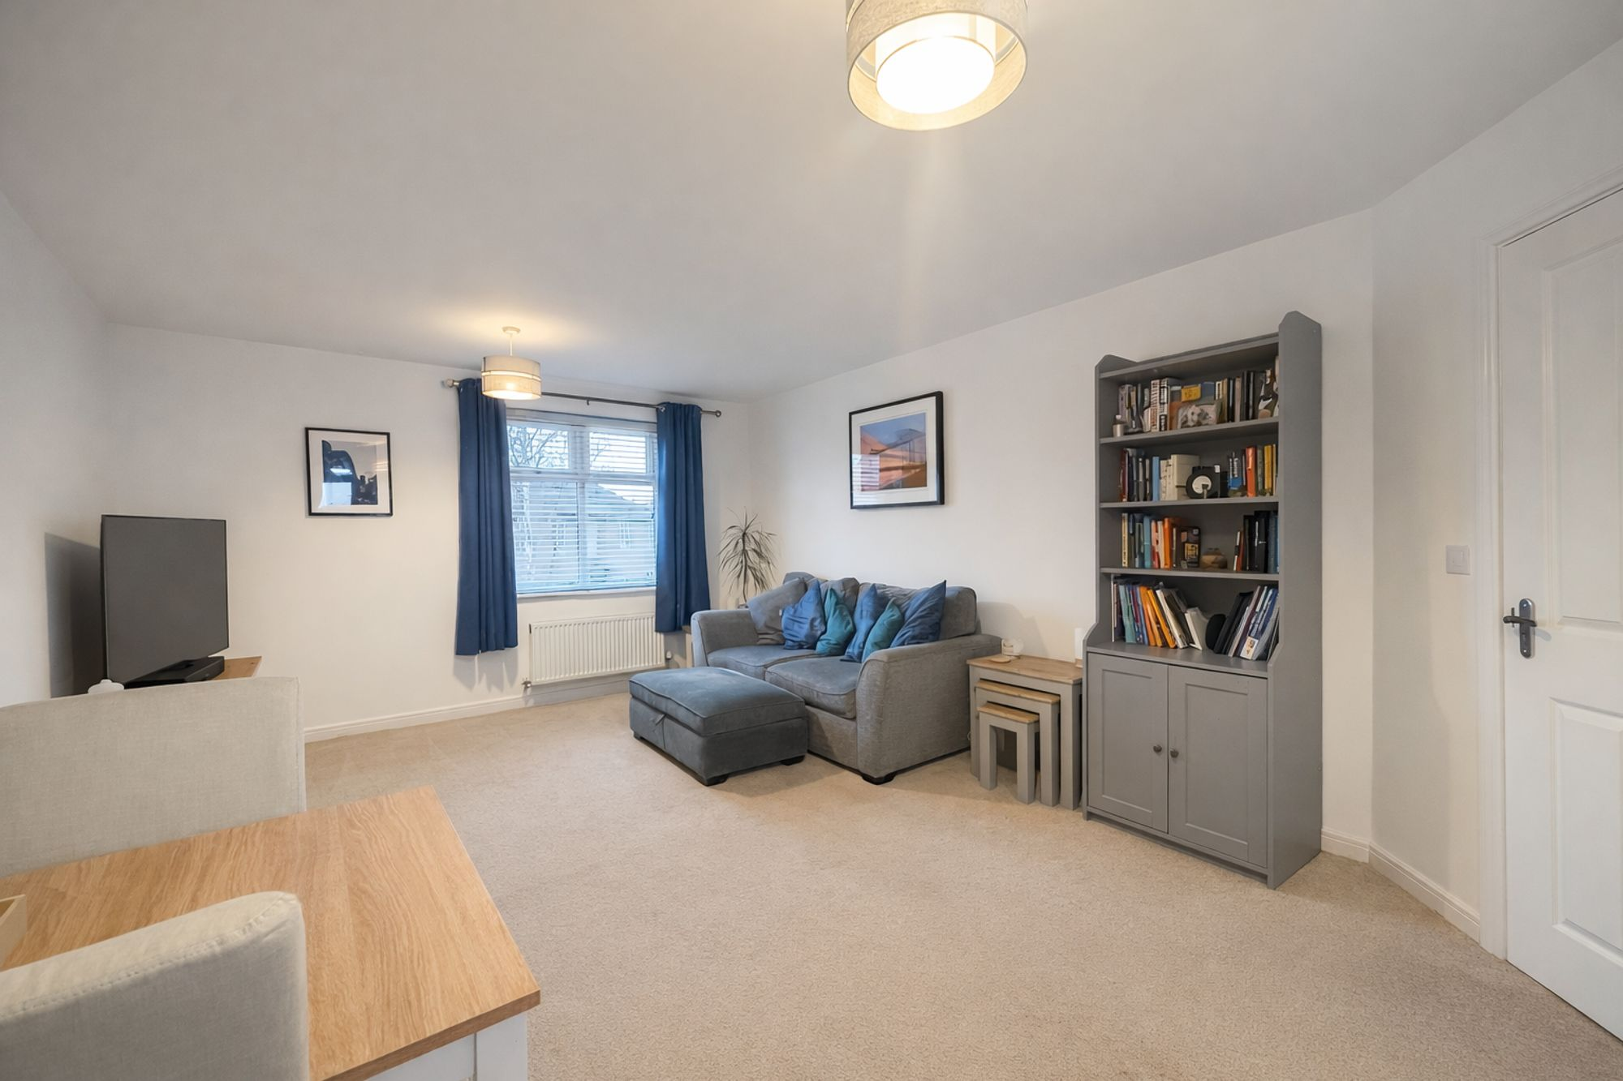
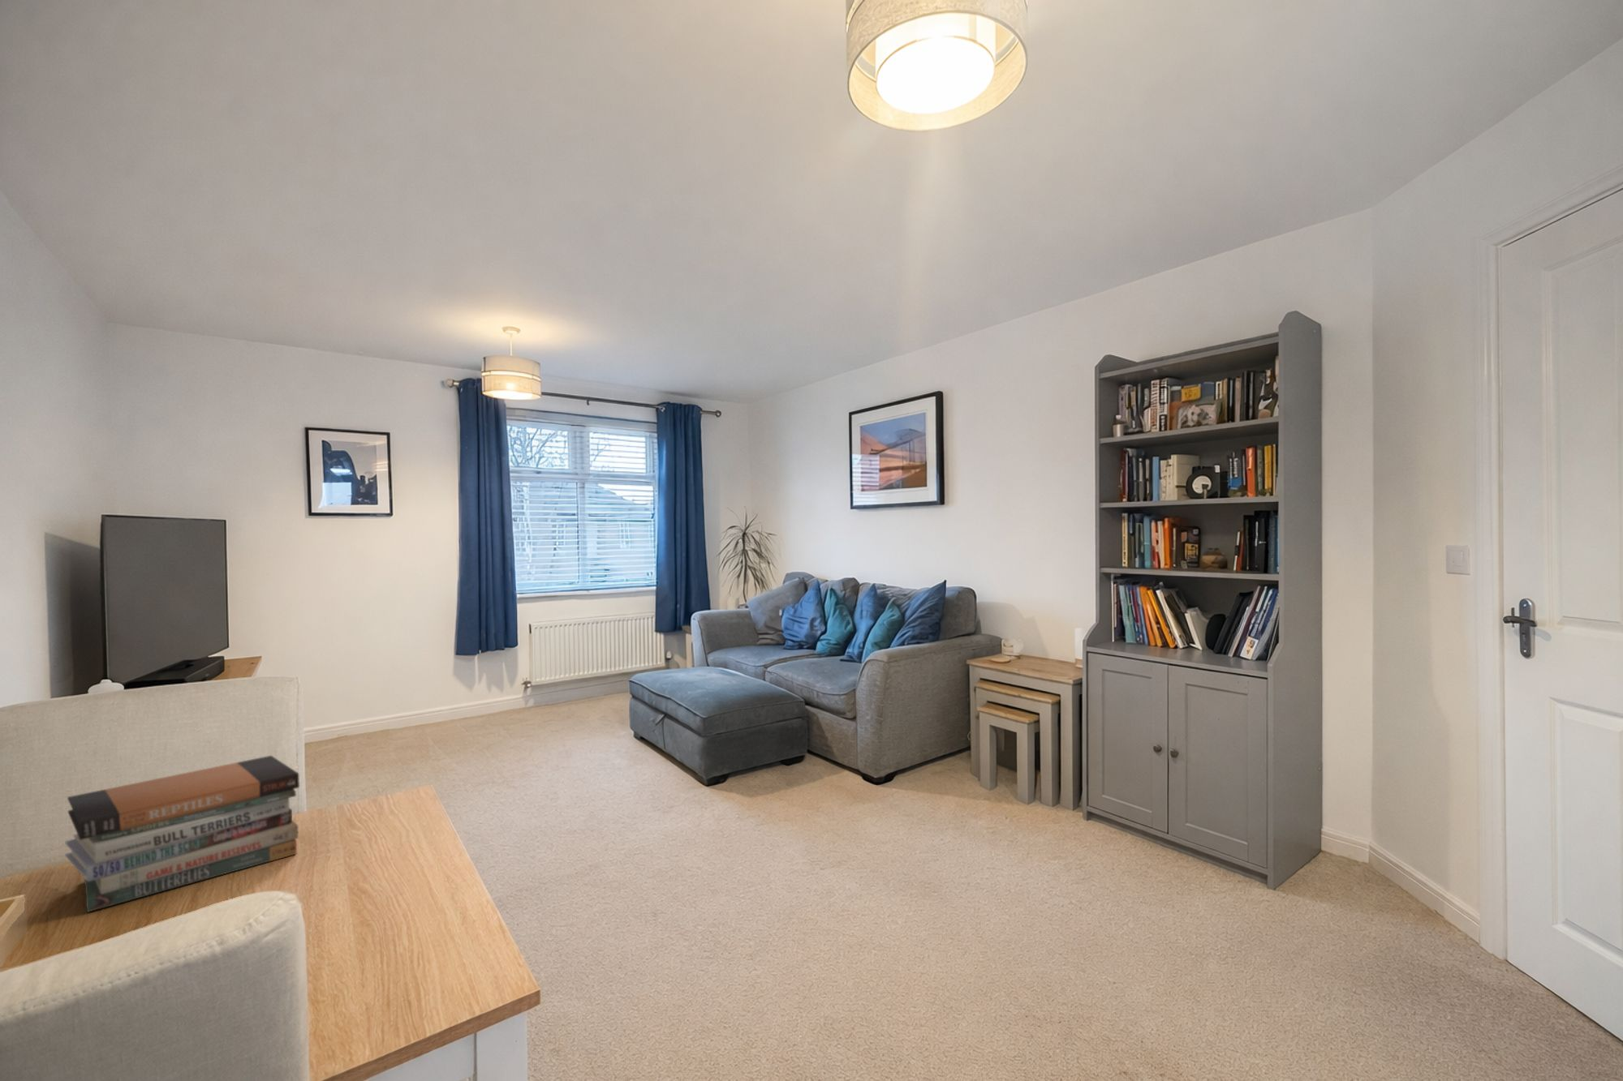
+ book stack [64,755,300,913]
